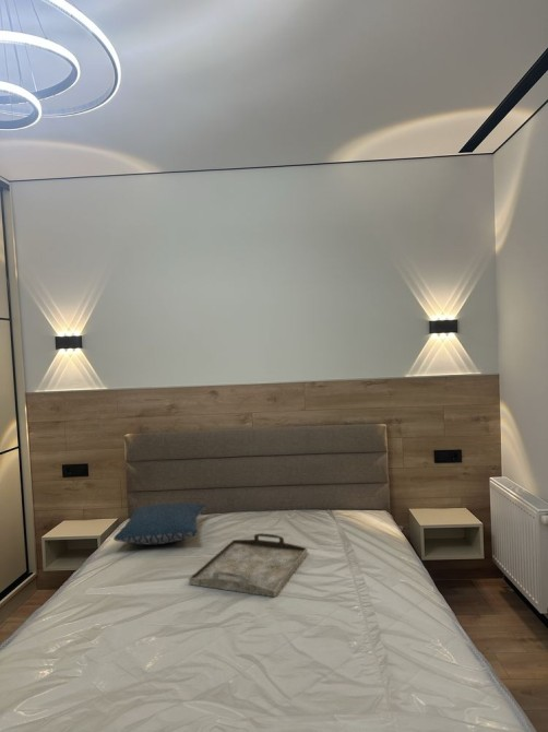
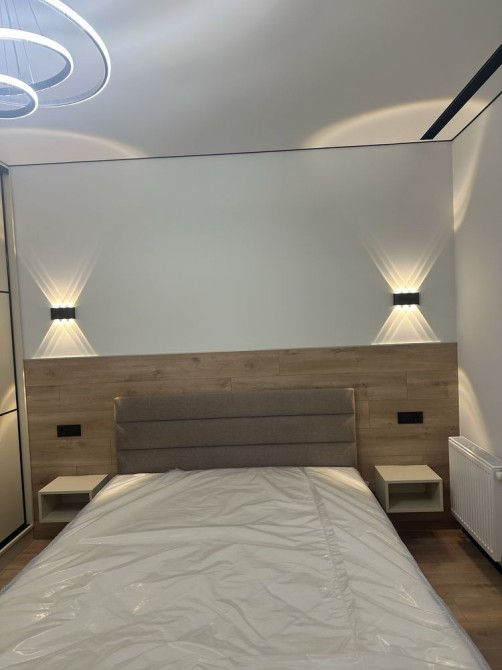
- serving tray [188,532,309,599]
- pillow [112,503,207,545]
